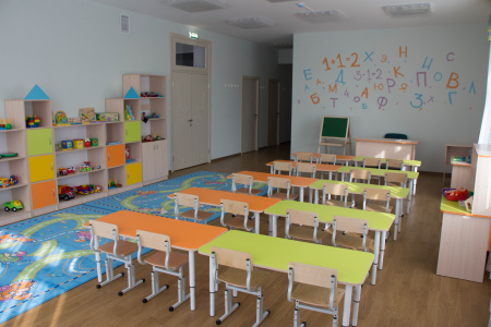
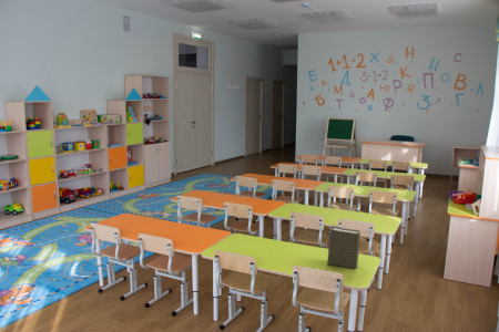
+ book [326,225,361,270]
